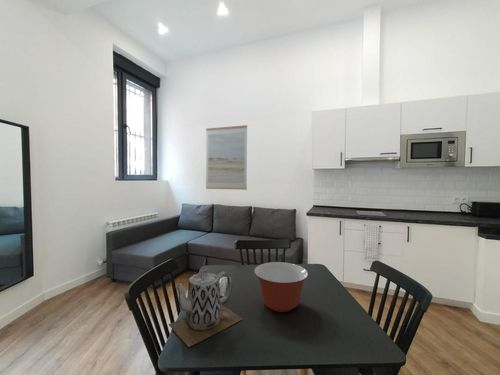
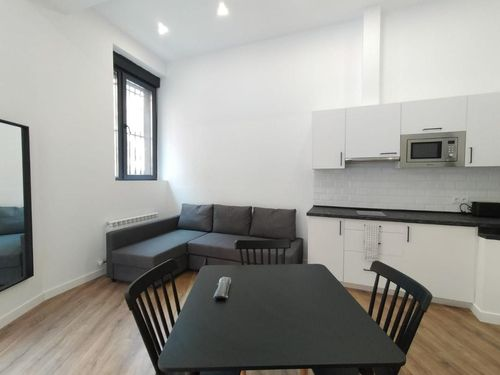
- wall art [205,124,248,191]
- mixing bowl [253,261,309,313]
- teapot [167,268,244,348]
